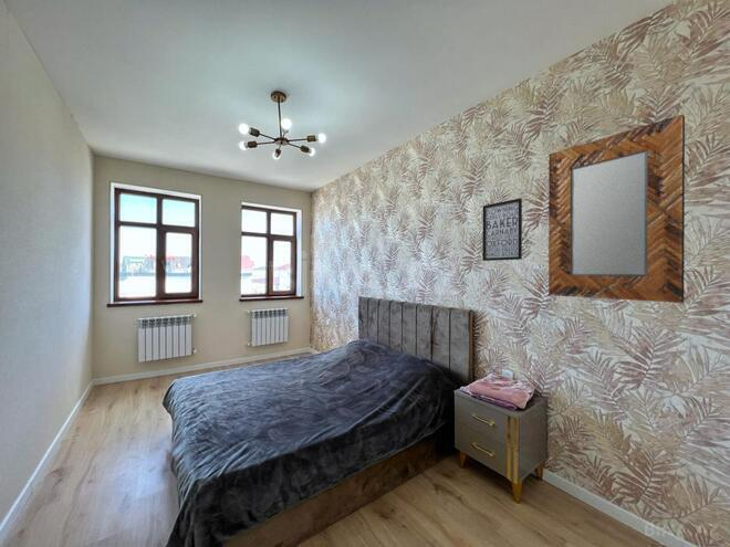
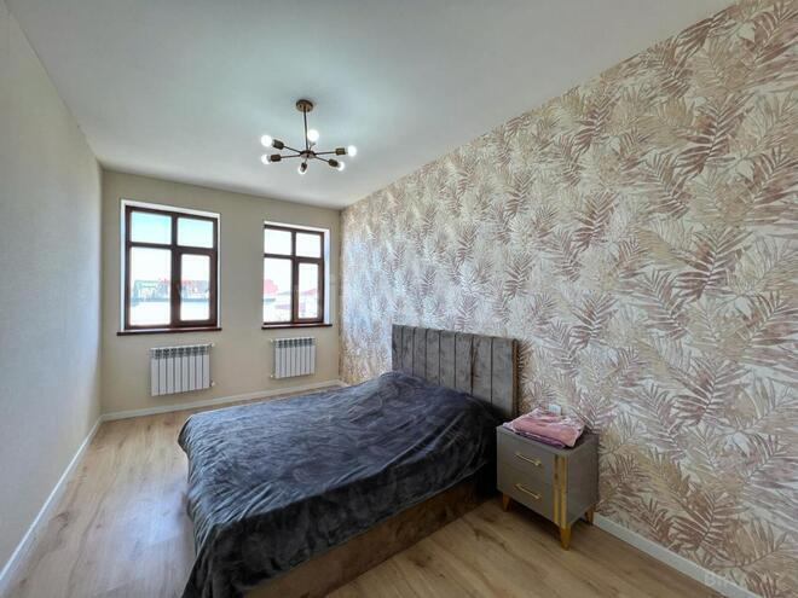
- home mirror [548,114,686,304]
- wall art [481,197,523,262]
